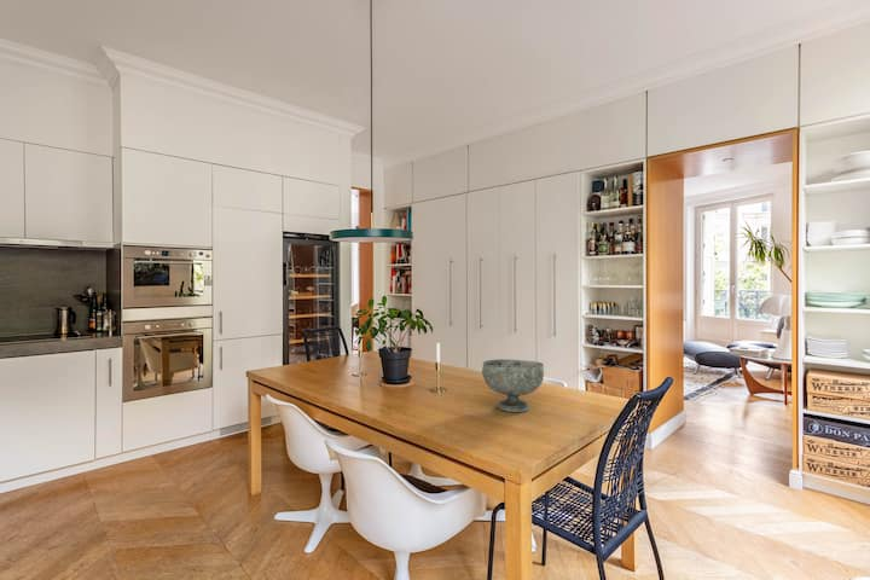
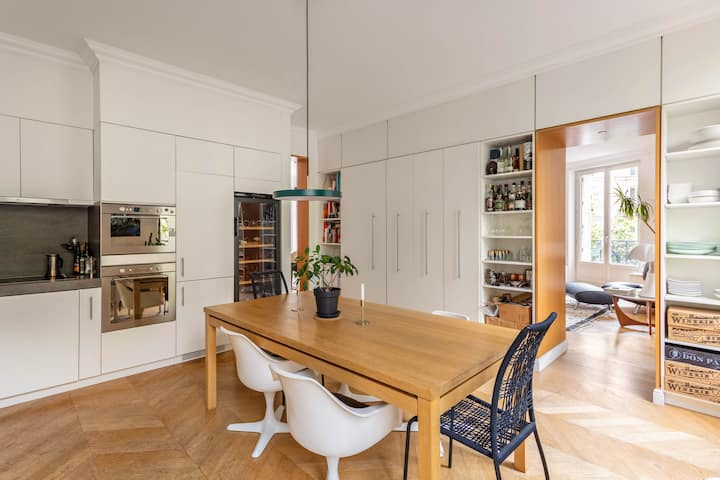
- decorative bowl [481,358,545,413]
